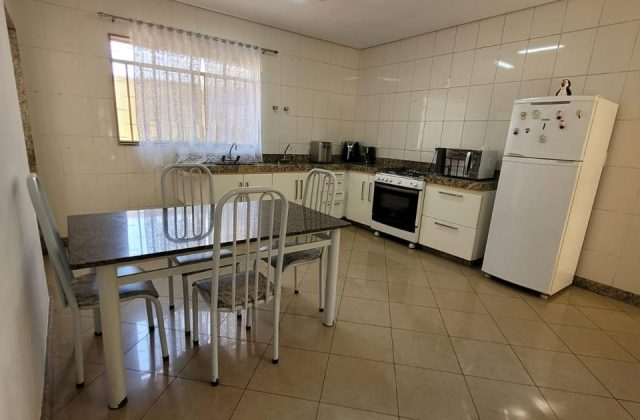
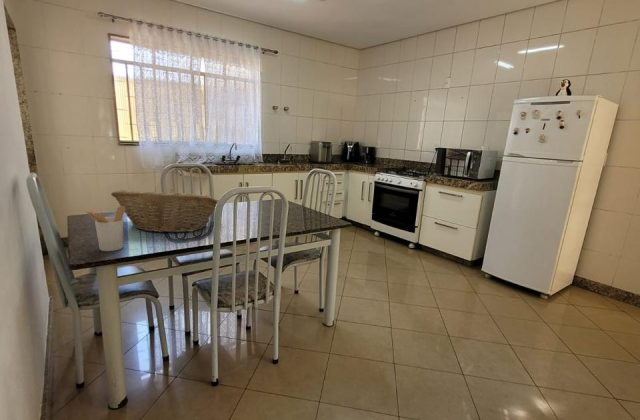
+ utensil holder [84,206,125,252]
+ fruit basket [110,188,219,234]
